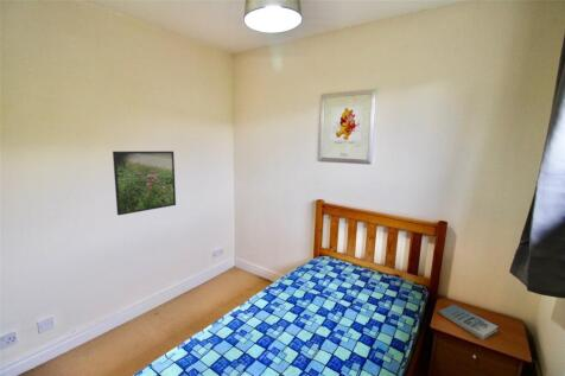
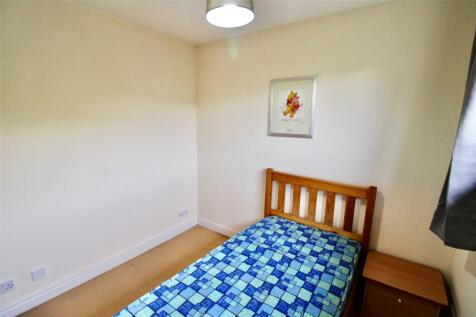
- book [438,304,500,340]
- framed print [112,151,177,216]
